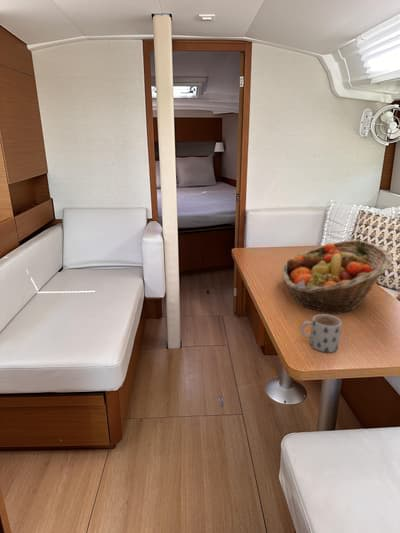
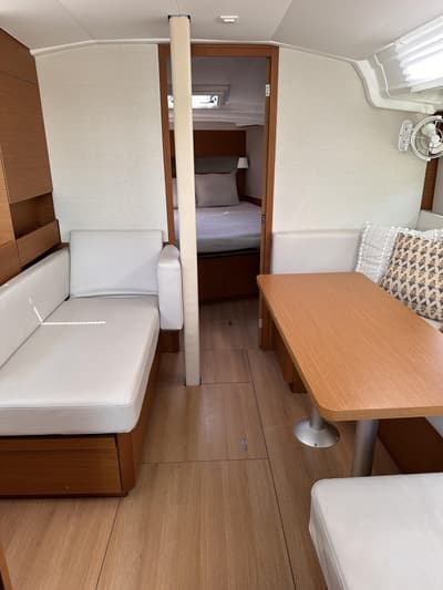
- fruit basket [281,239,393,315]
- mug [299,313,343,353]
